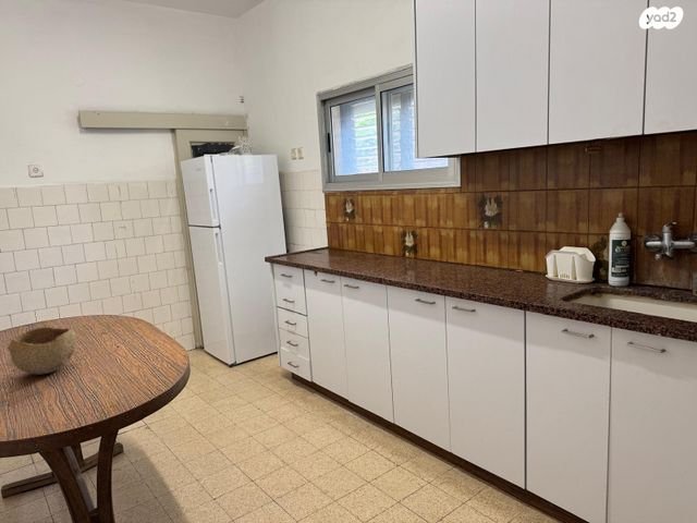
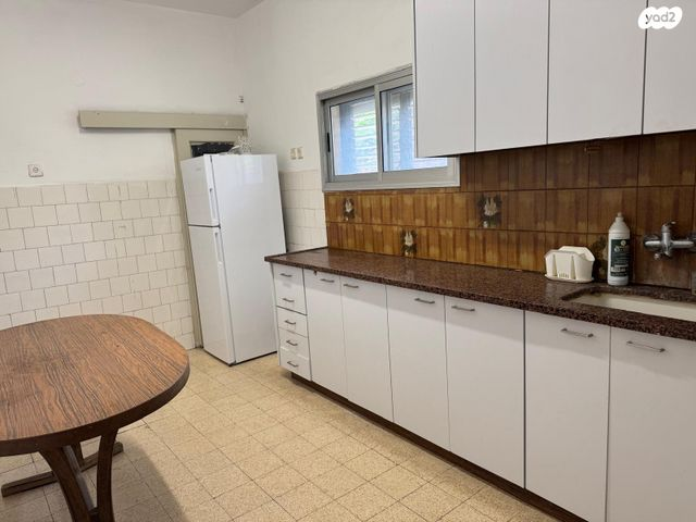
- bowl [7,326,78,376]
